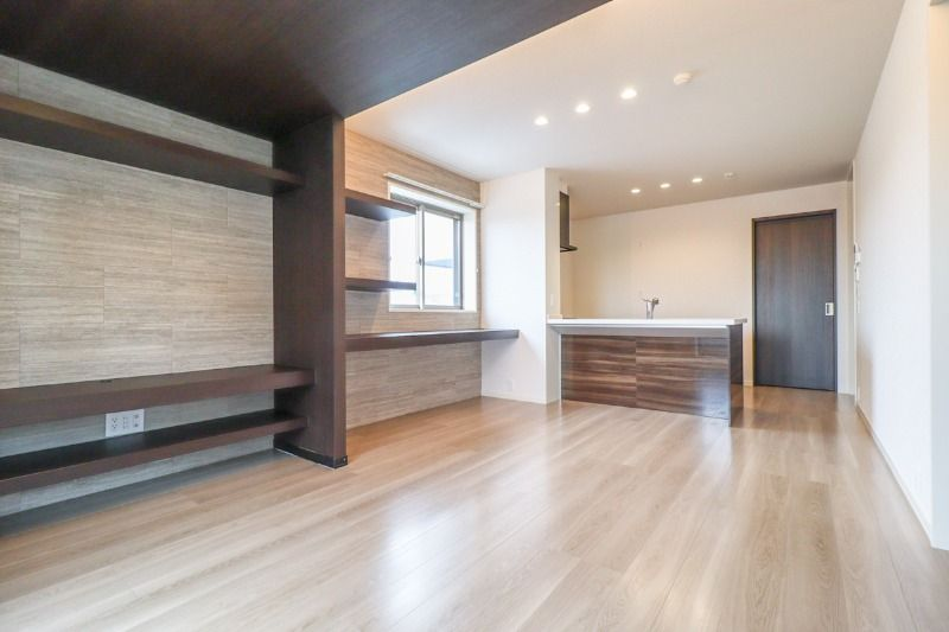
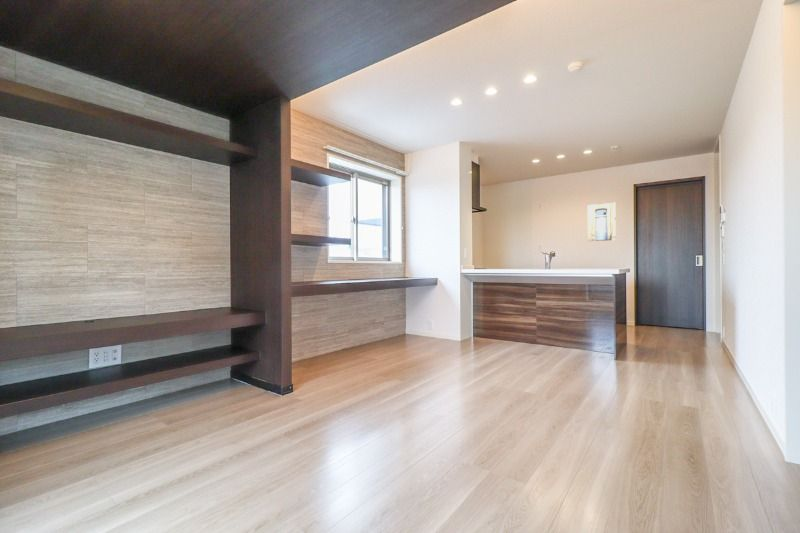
+ wall art [587,202,617,242]
